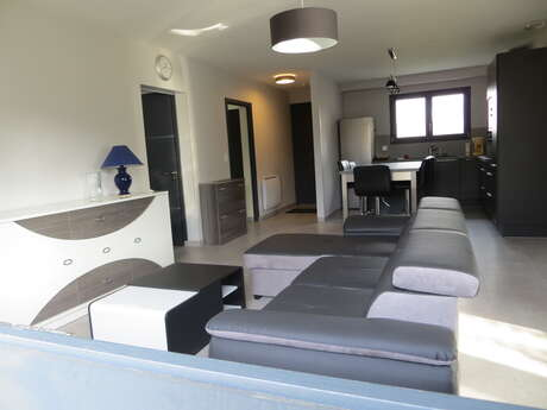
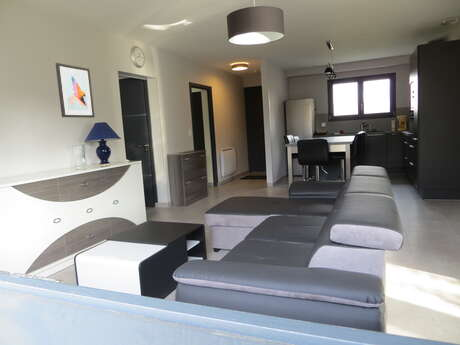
+ wall art [54,62,96,119]
